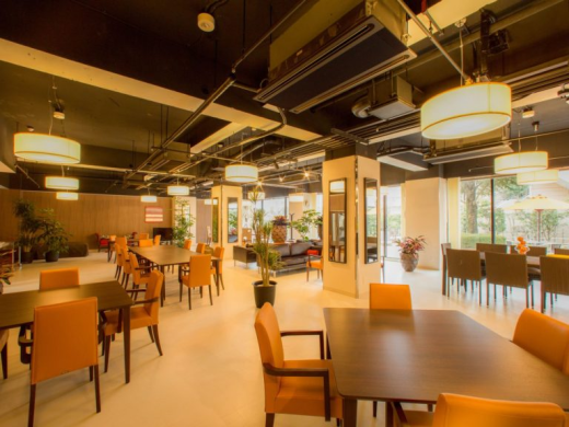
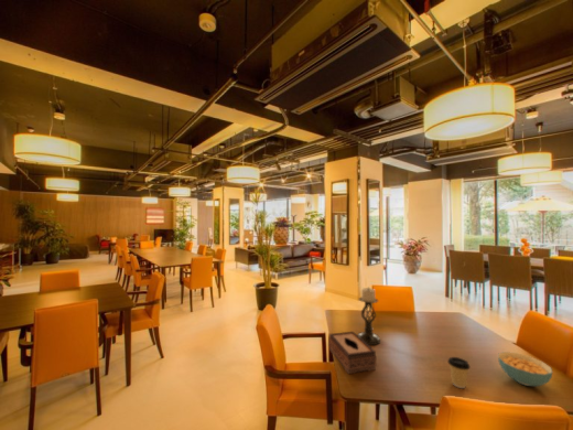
+ candle holder [357,287,381,346]
+ tissue box [328,331,377,375]
+ cereal bowl [497,351,553,387]
+ coffee cup [446,356,472,389]
